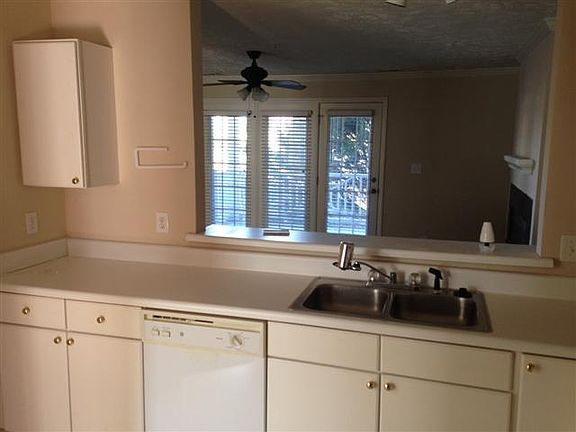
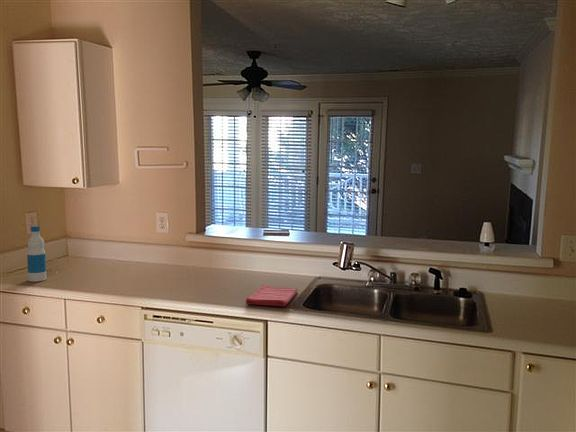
+ dish towel [245,284,298,307]
+ bottle [26,225,48,283]
